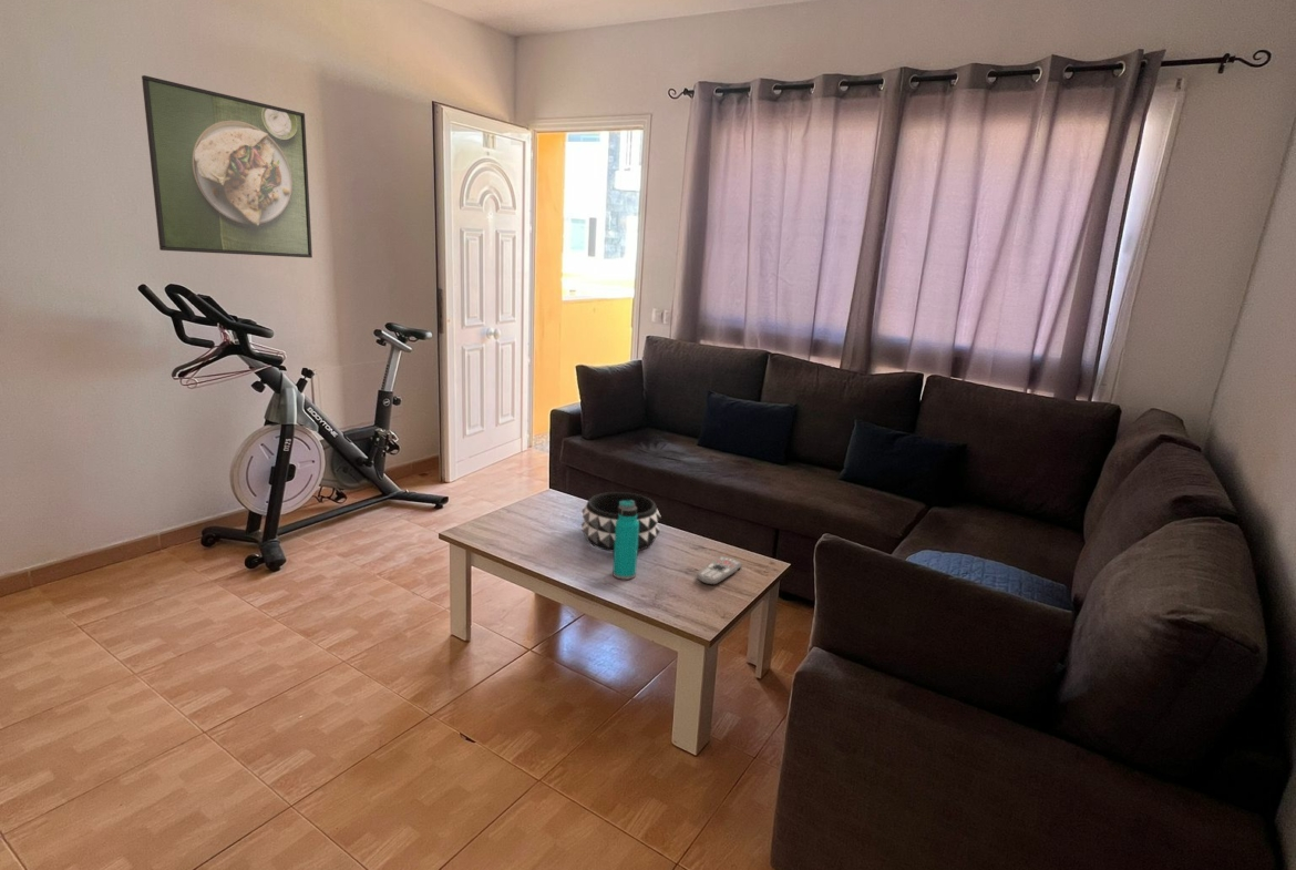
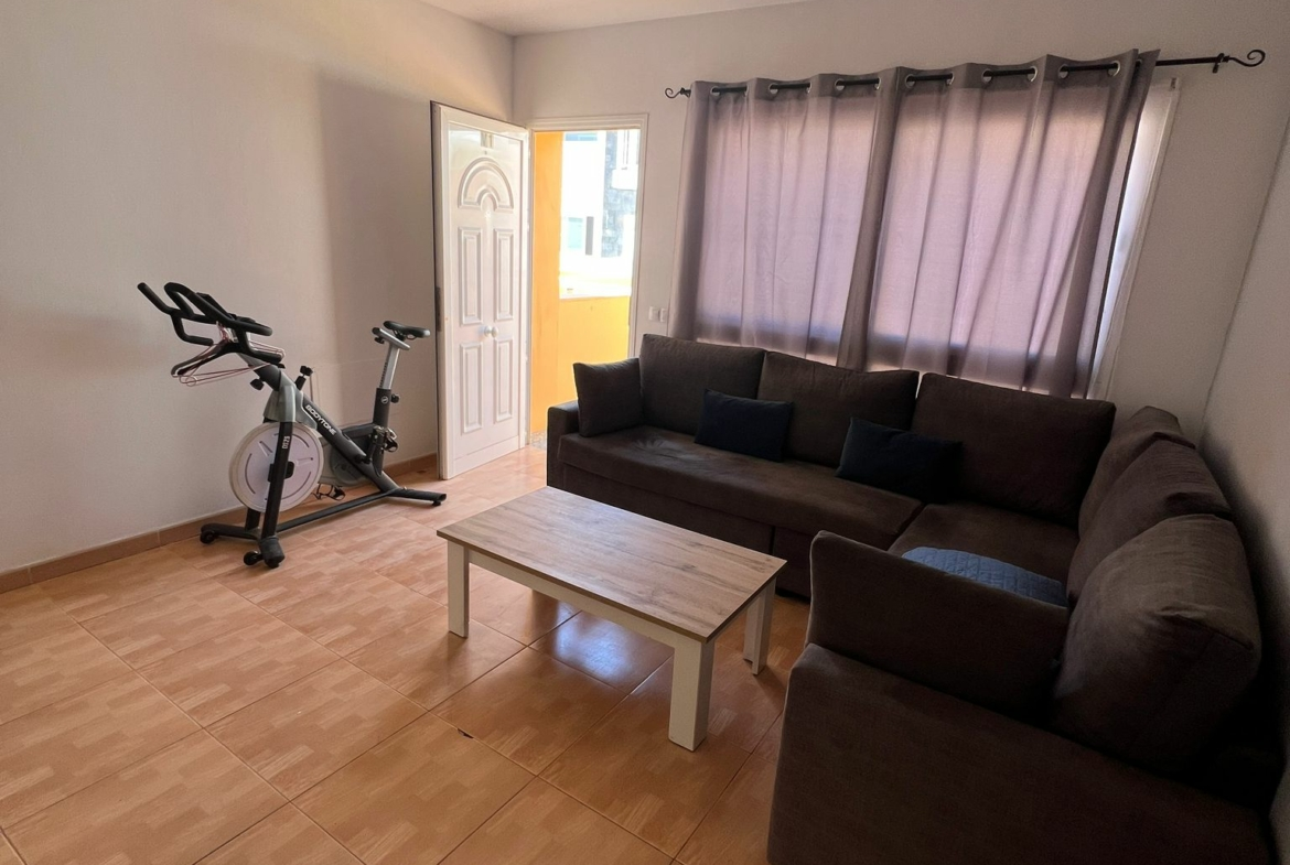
- remote control [696,555,743,586]
- decorative bowl [580,491,662,553]
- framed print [141,74,313,258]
- water bottle [611,500,639,581]
